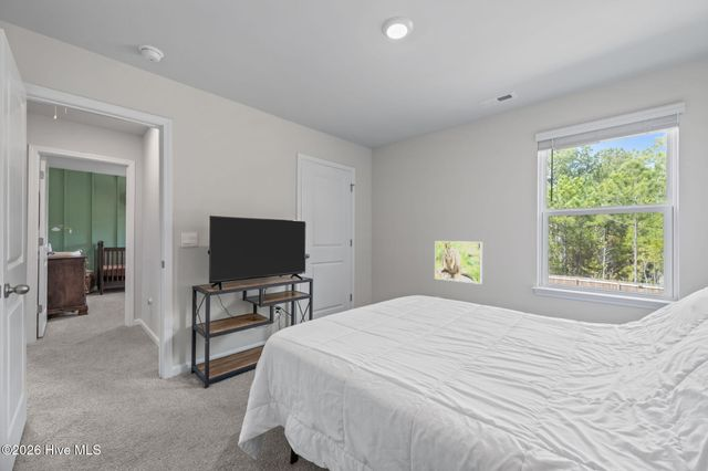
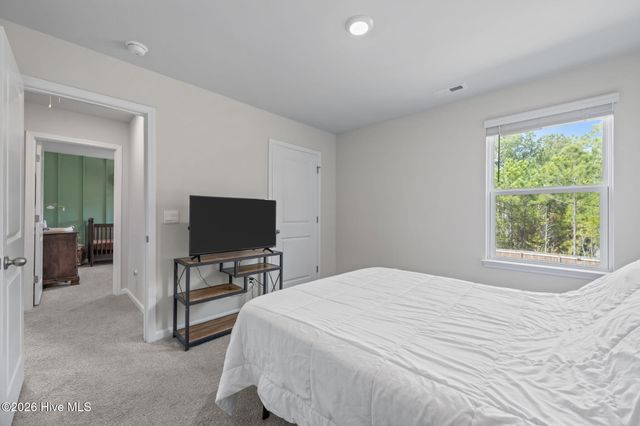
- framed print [434,240,483,285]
